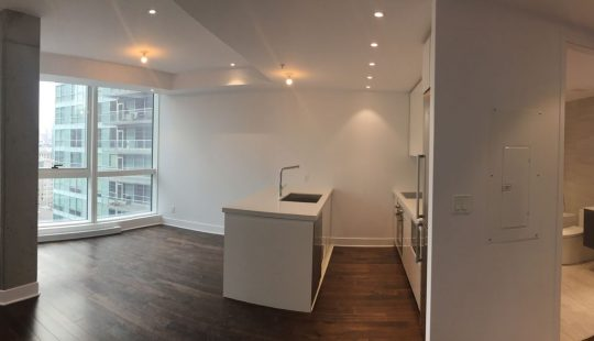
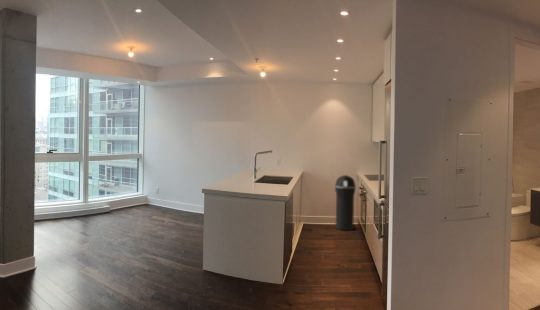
+ trash can [334,174,357,231]
